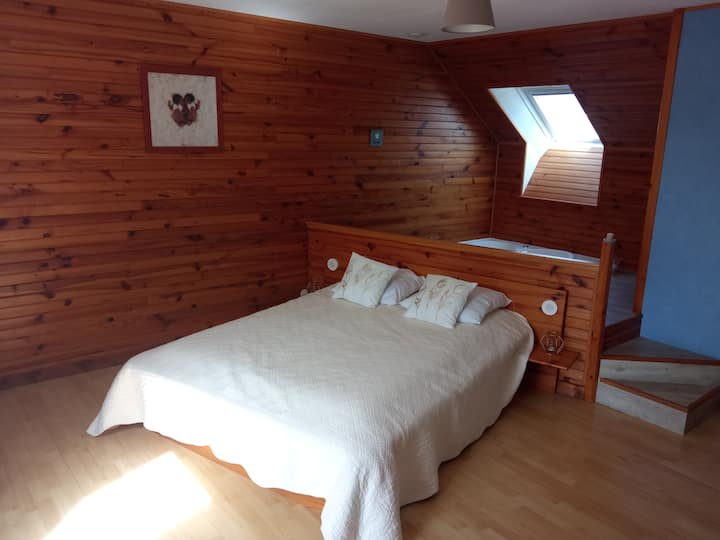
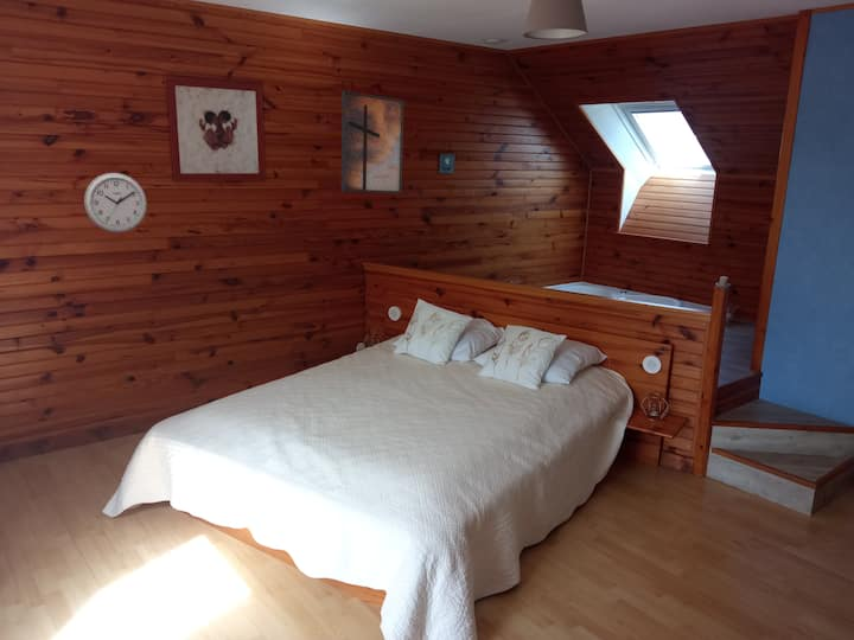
+ wall clock [83,172,148,233]
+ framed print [340,90,404,194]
